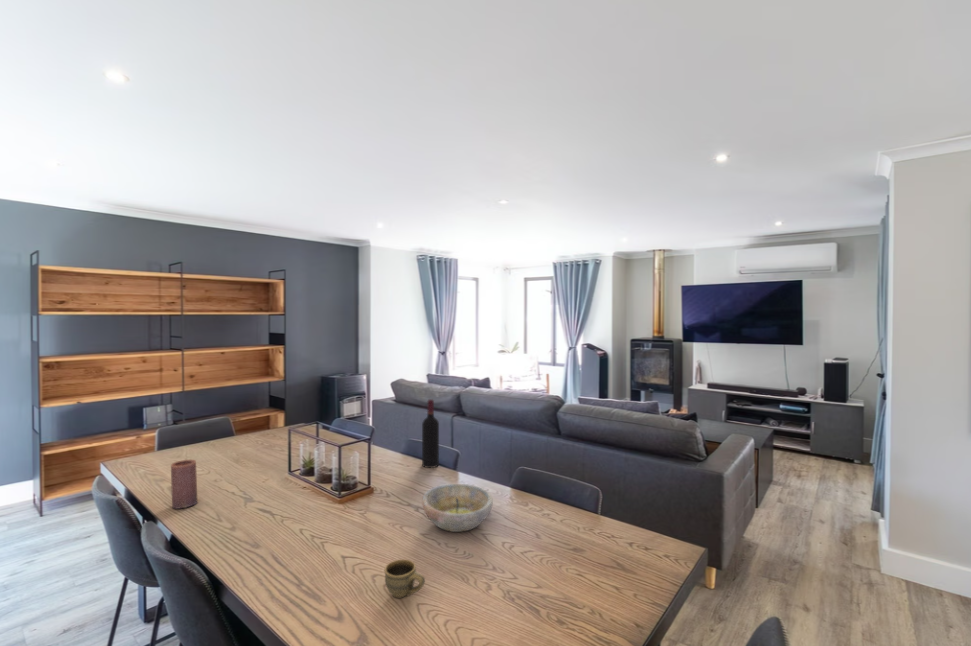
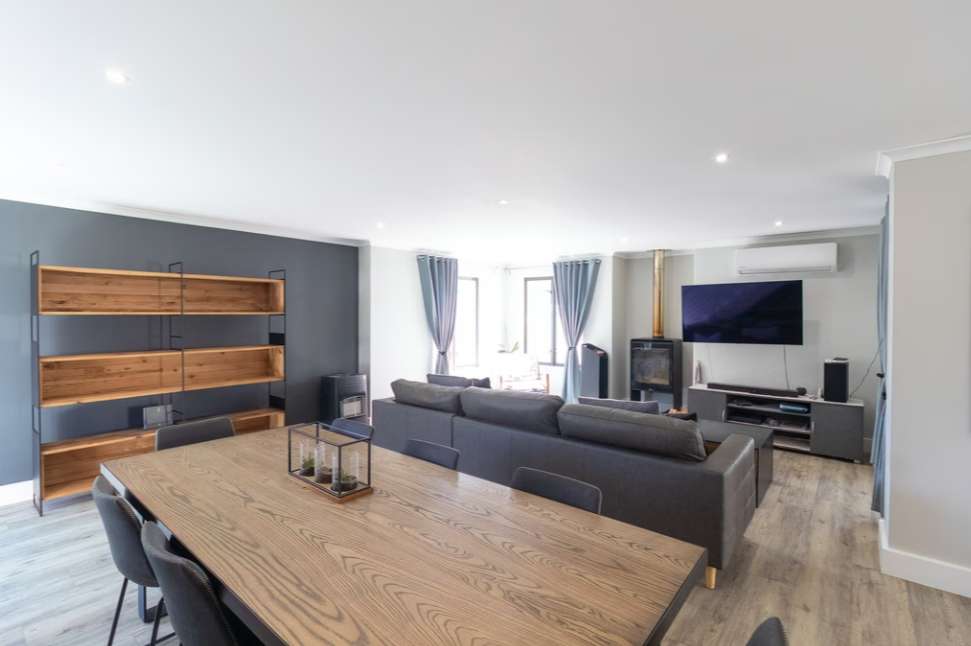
- cup [383,558,426,599]
- bowl [421,483,494,533]
- candle [170,459,199,510]
- wine bottle [421,398,440,469]
